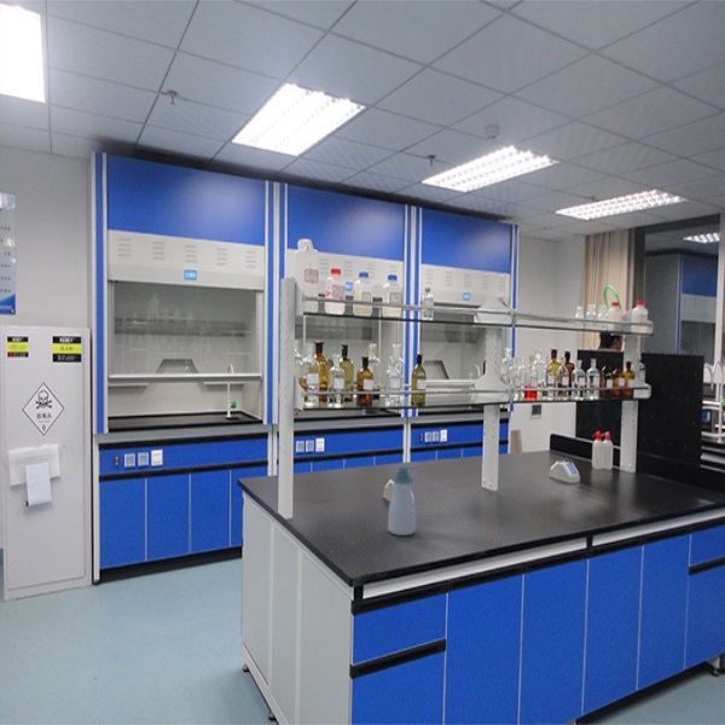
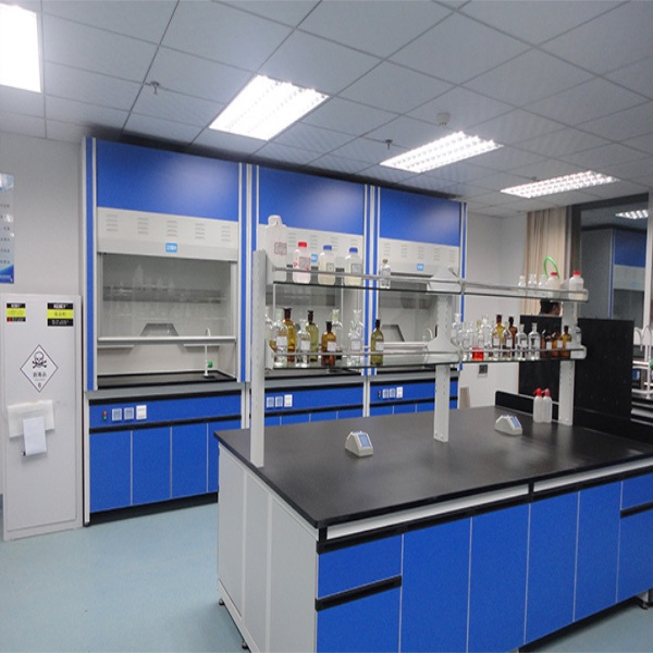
- soap bottle [387,465,417,536]
